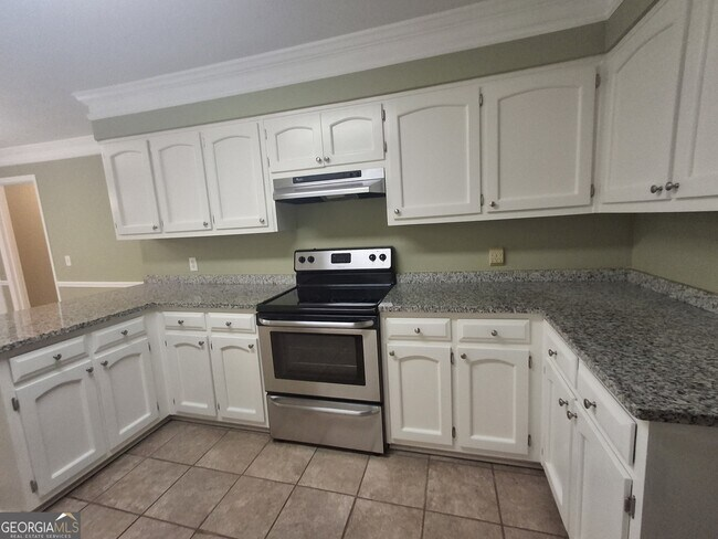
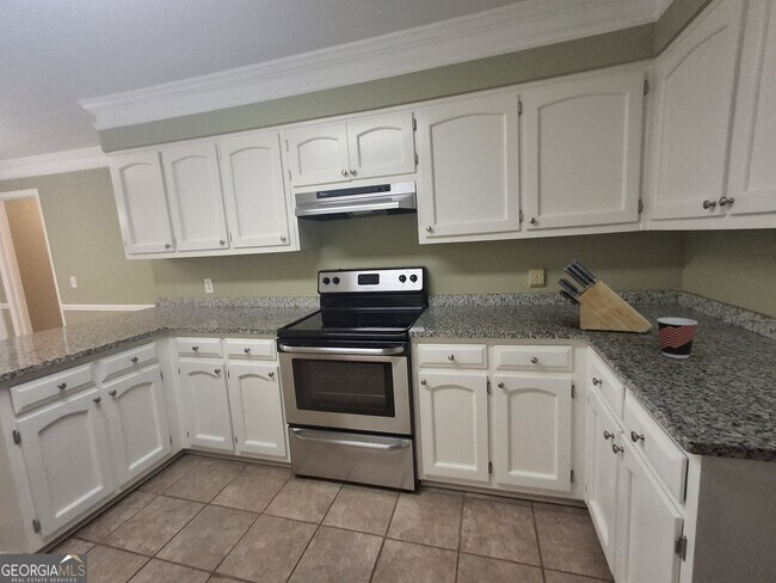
+ knife block [556,259,653,333]
+ cup [655,317,698,360]
